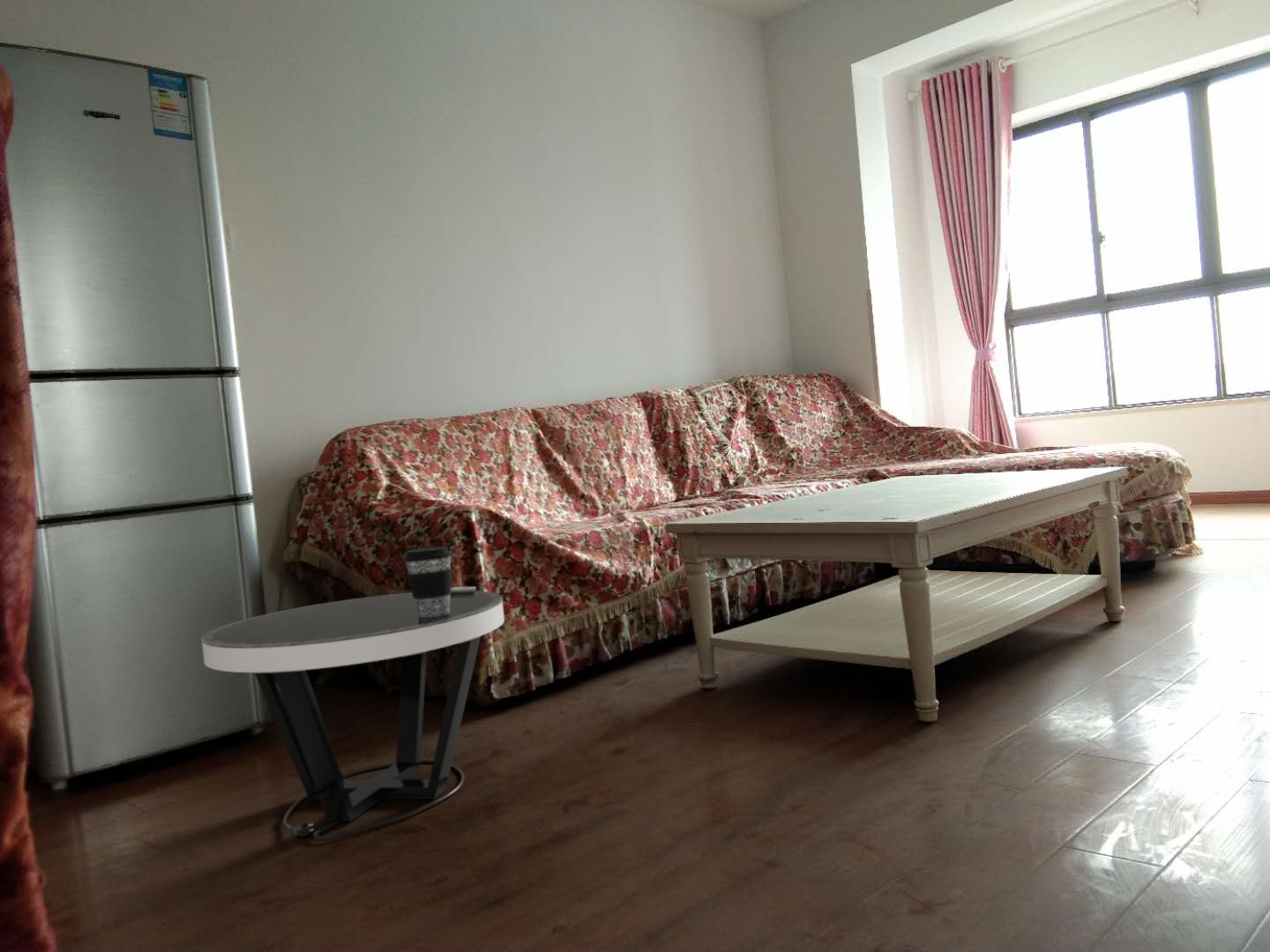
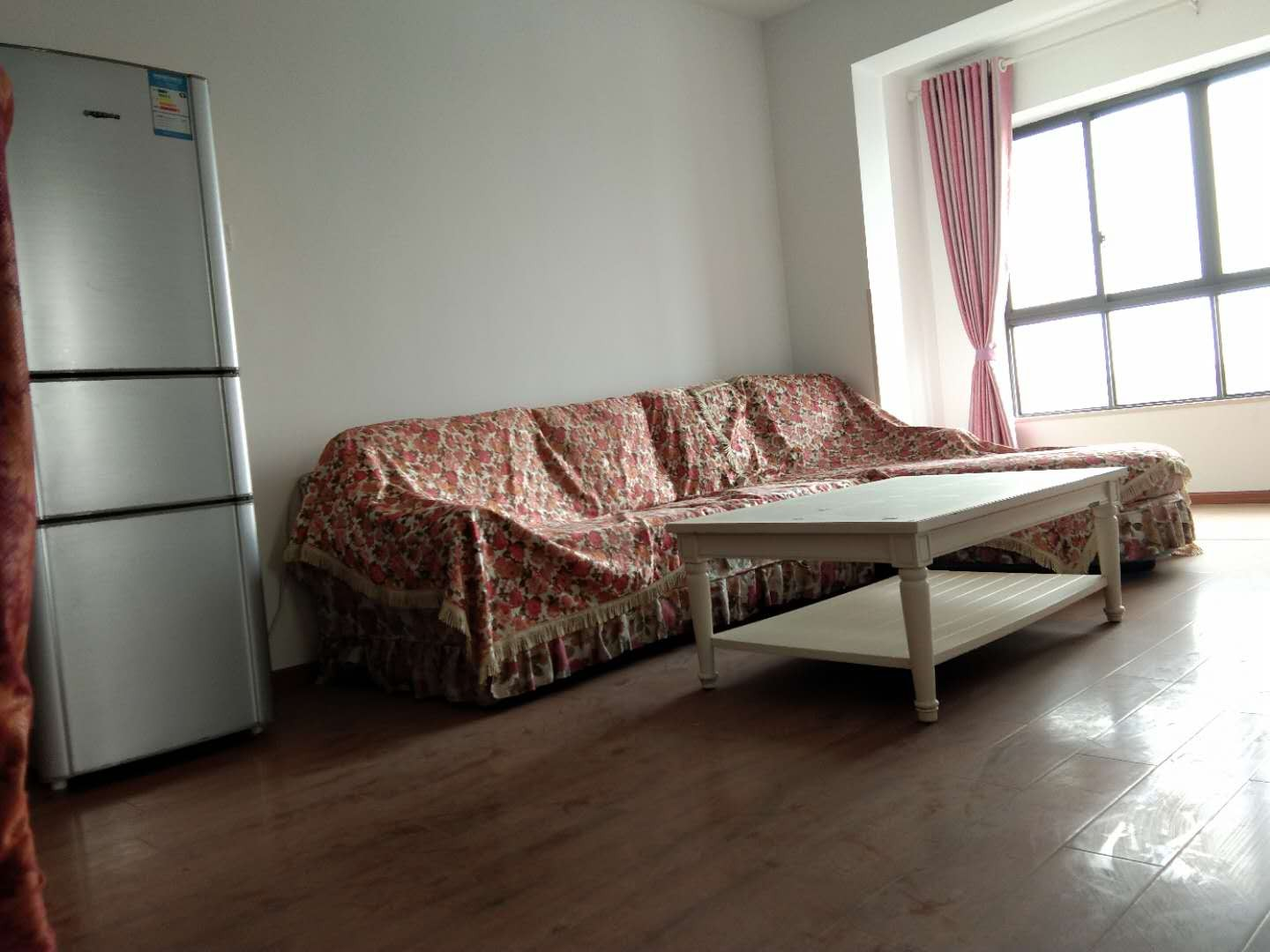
- coffee cup [404,546,452,617]
- side table [201,586,505,840]
